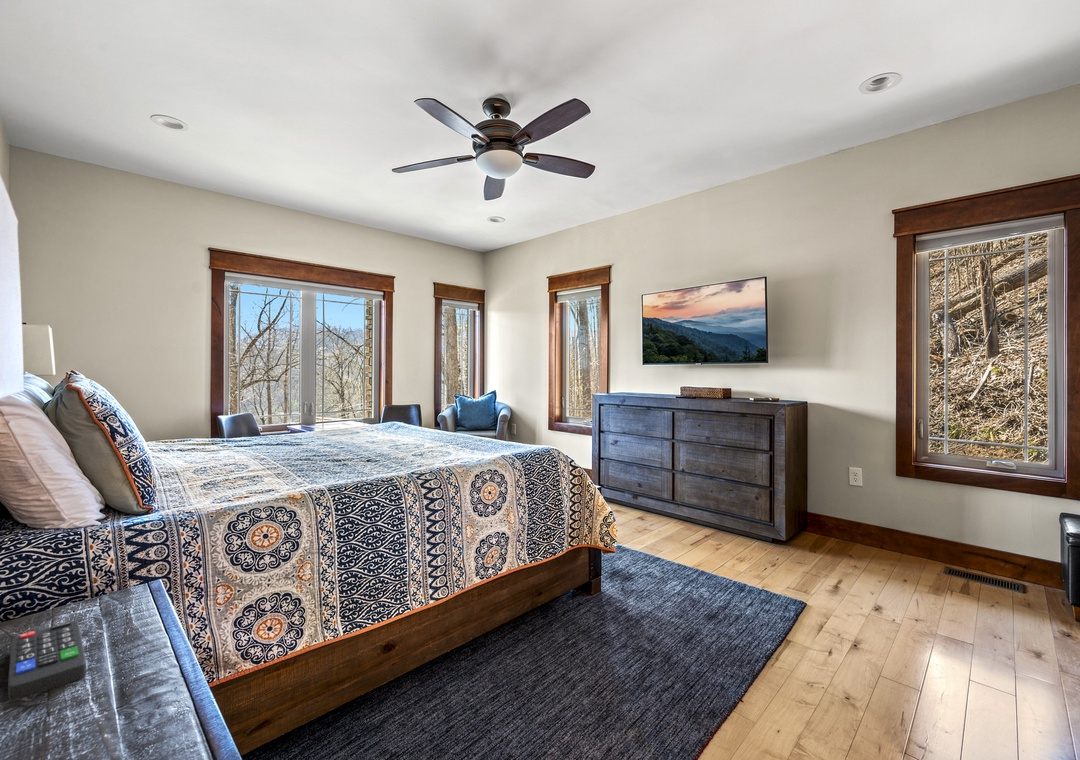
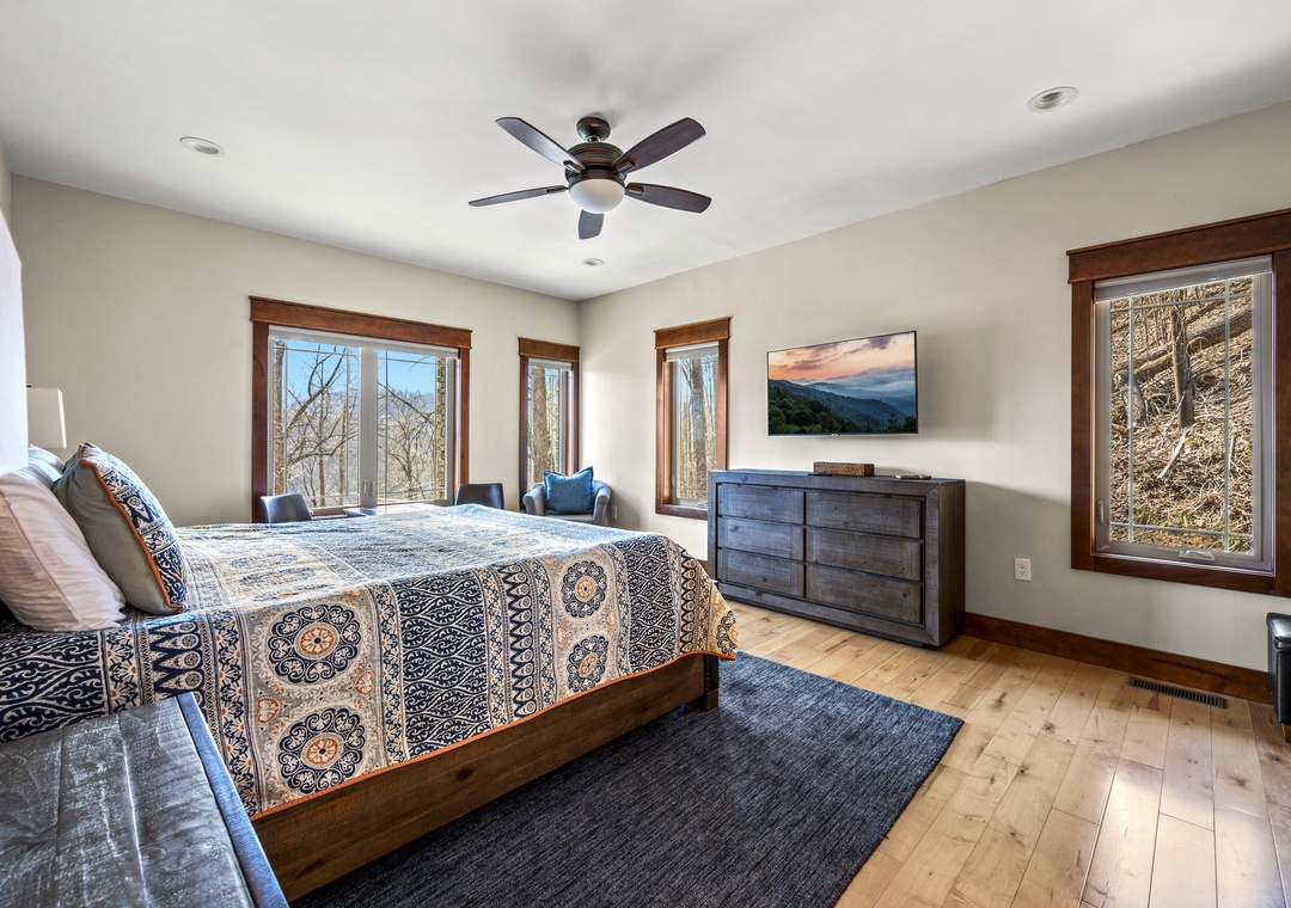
- remote control [7,620,87,701]
